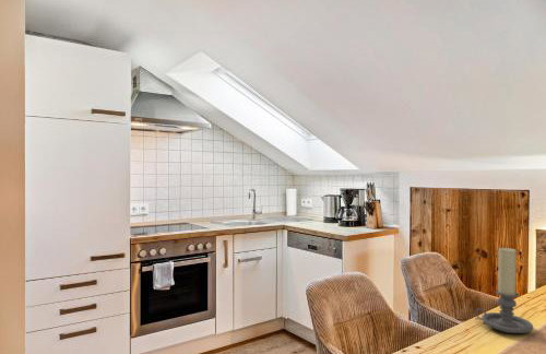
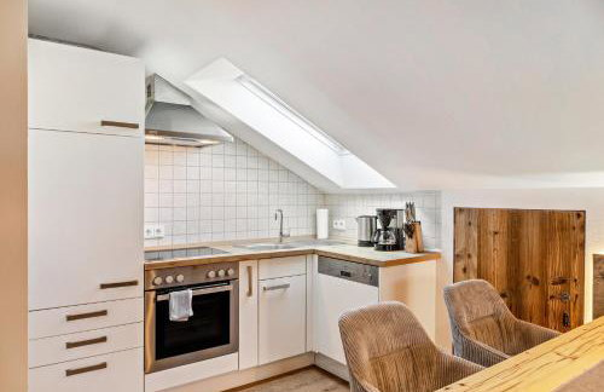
- candle holder [474,246,534,334]
